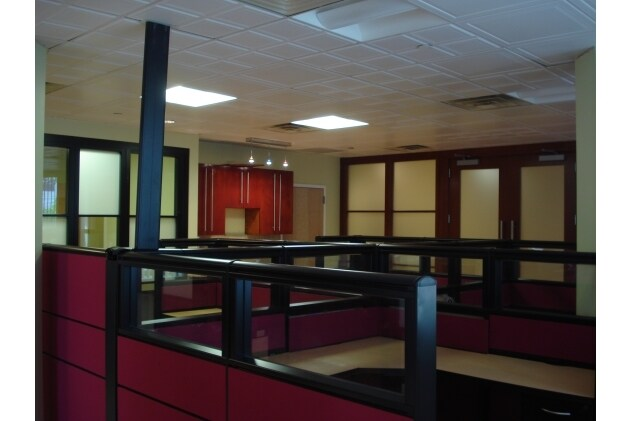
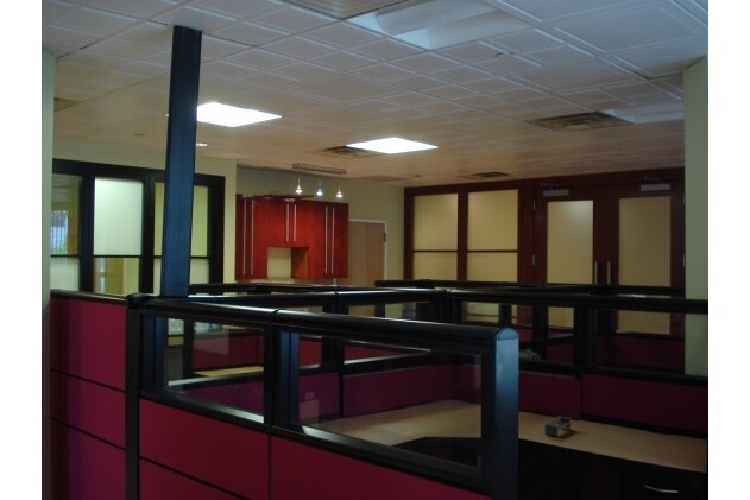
+ shelf [543,414,572,437]
